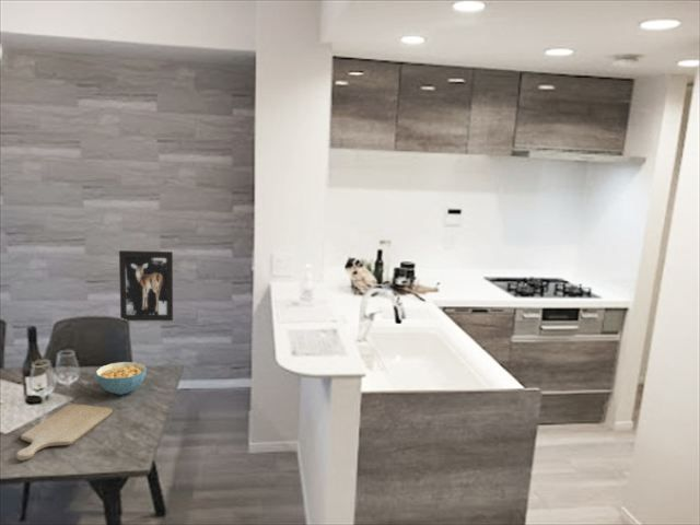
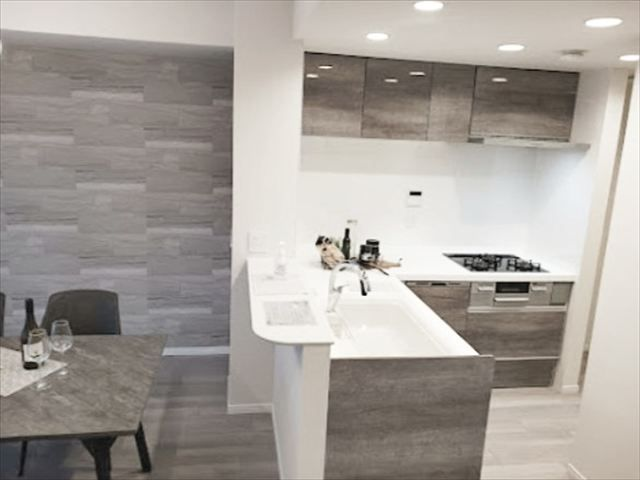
- cereal bowl [95,361,148,396]
- chopping board [15,404,114,462]
- wall art [118,249,174,322]
